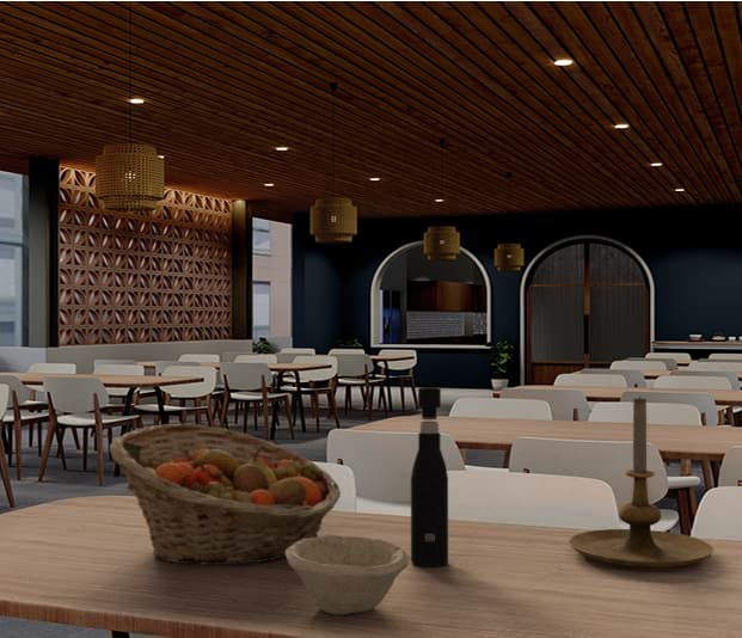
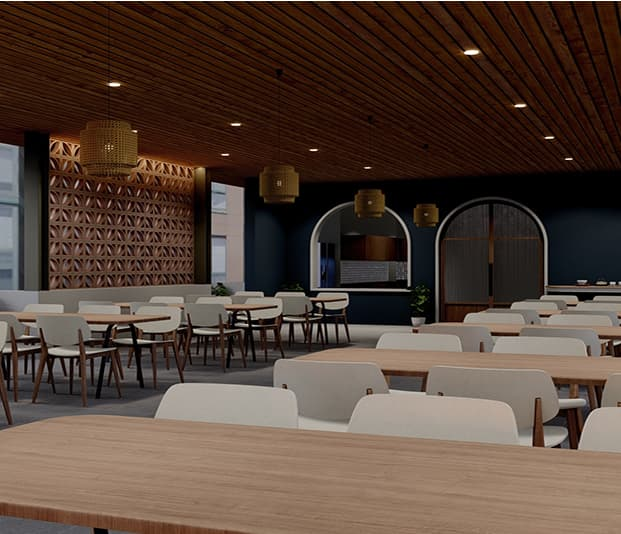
- candle holder [568,395,715,569]
- pepper grinder [410,386,449,568]
- bowl [286,534,411,616]
- fruit basket [109,422,342,566]
